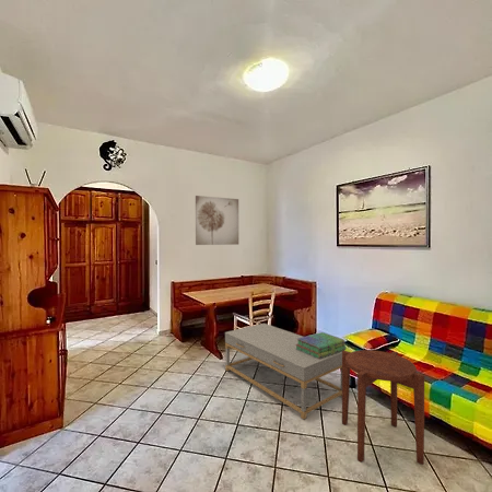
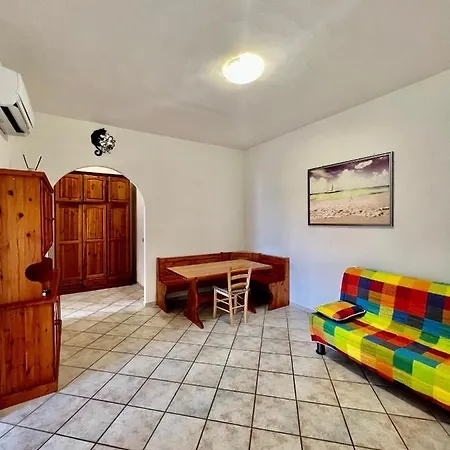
- side table [341,349,425,466]
- coffee table [224,323,345,420]
- wall art [195,195,239,246]
- stack of books [295,331,348,359]
